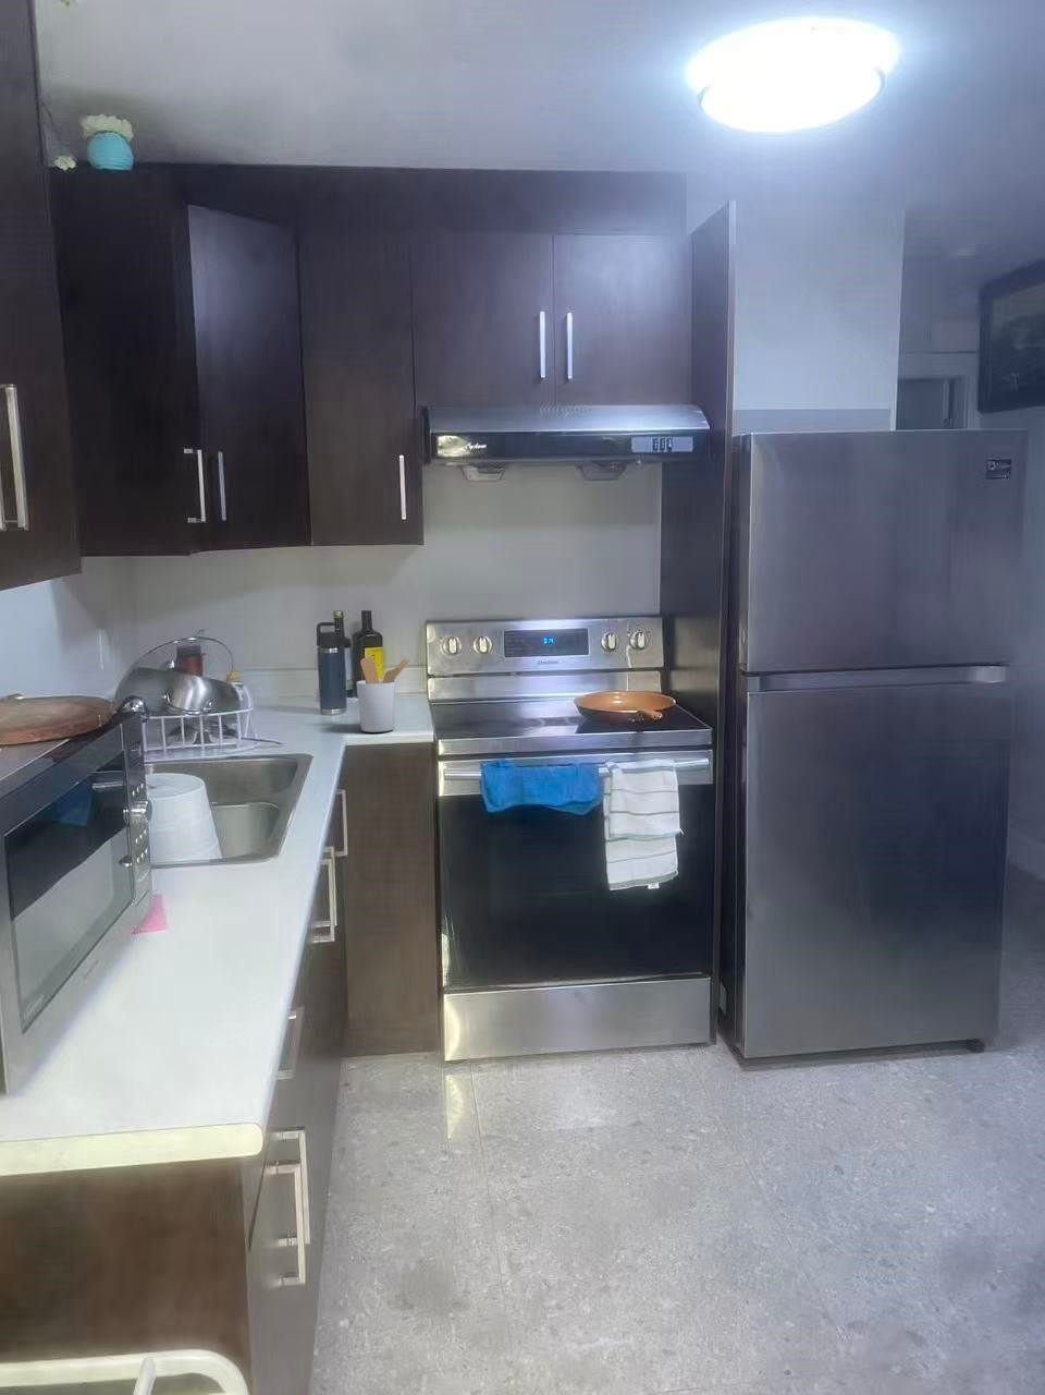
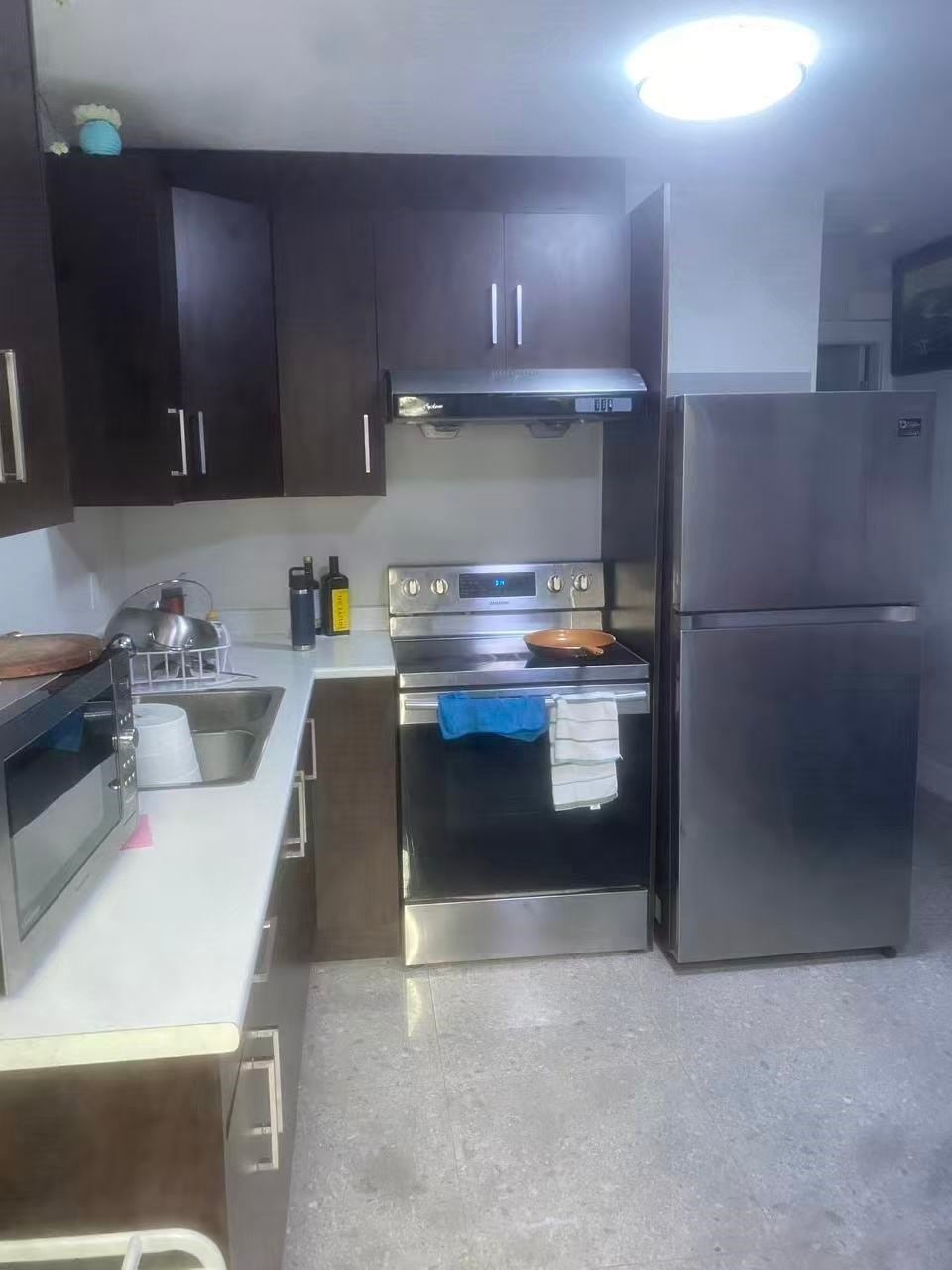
- utensil holder [355,655,412,734]
